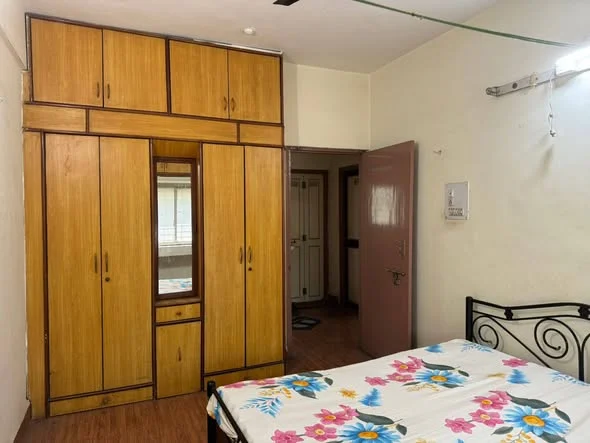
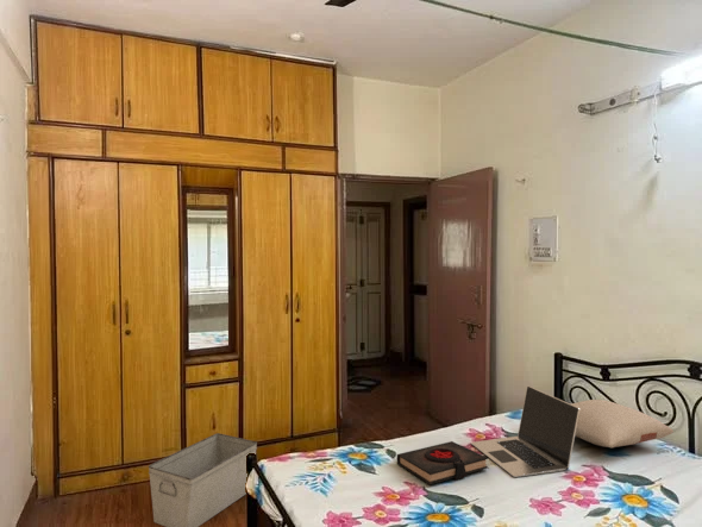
+ laptop [470,385,579,478]
+ storage bin [148,432,258,527]
+ pillow [570,399,675,448]
+ book [396,440,489,485]
